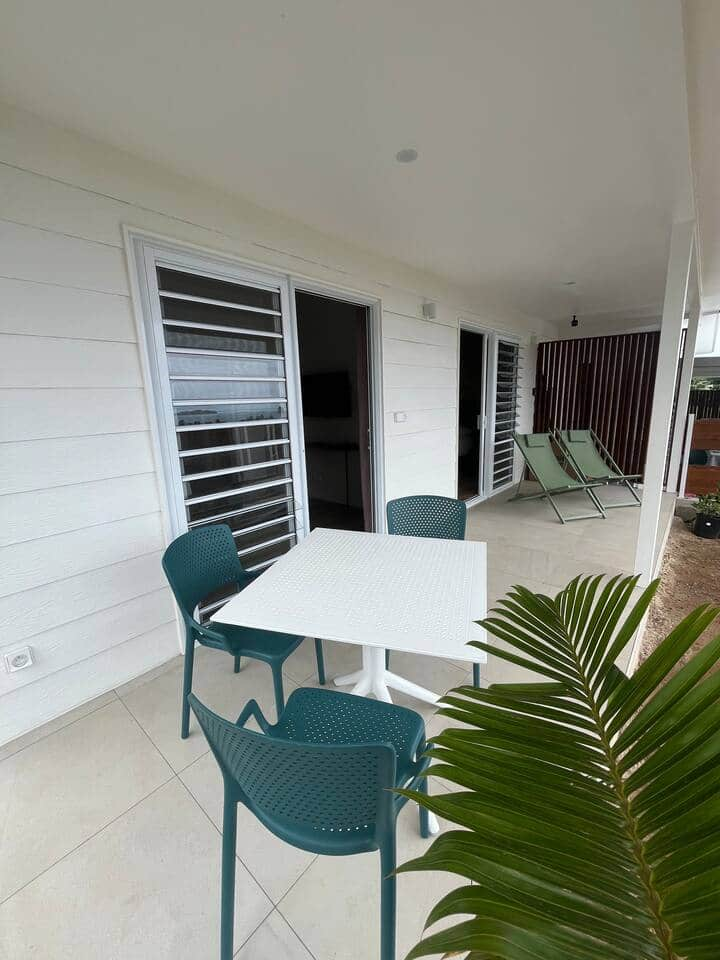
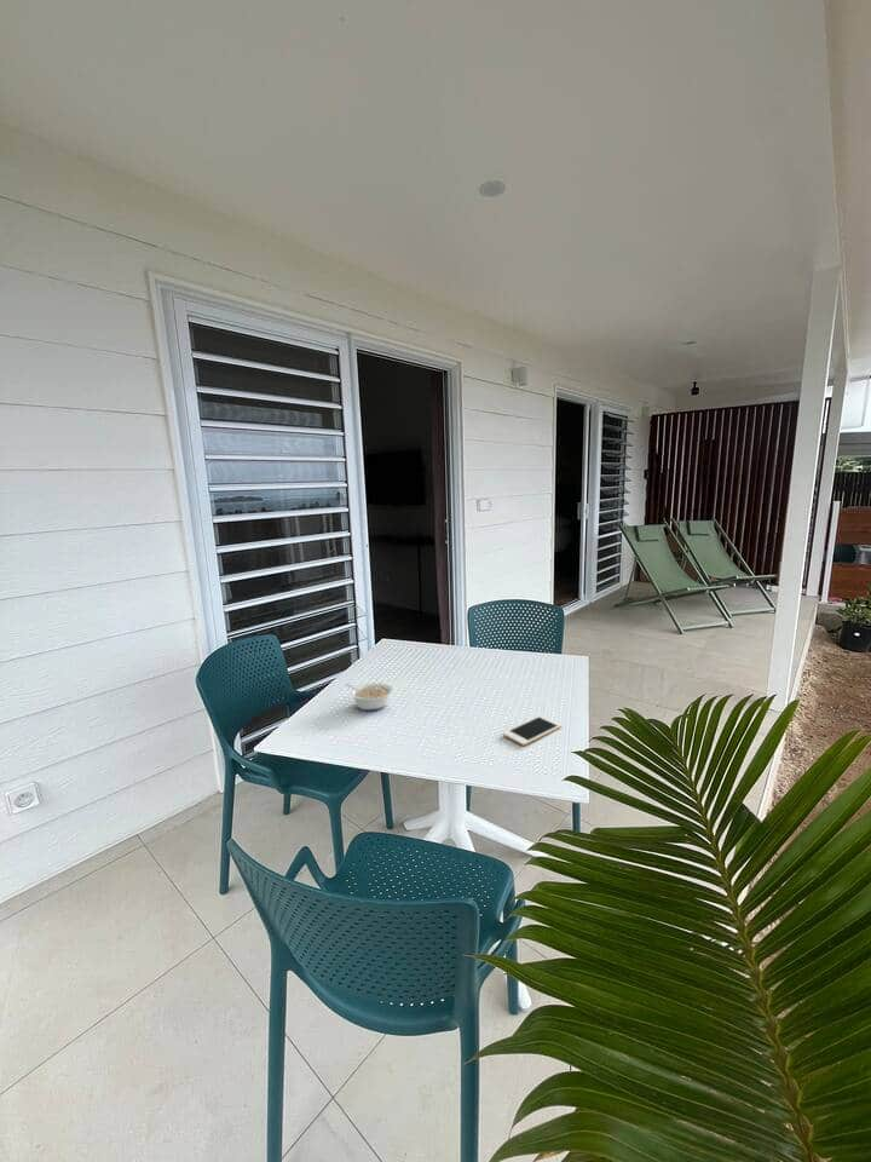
+ cell phone [502,714,563,747]
+ legume [345,681,394,712]
